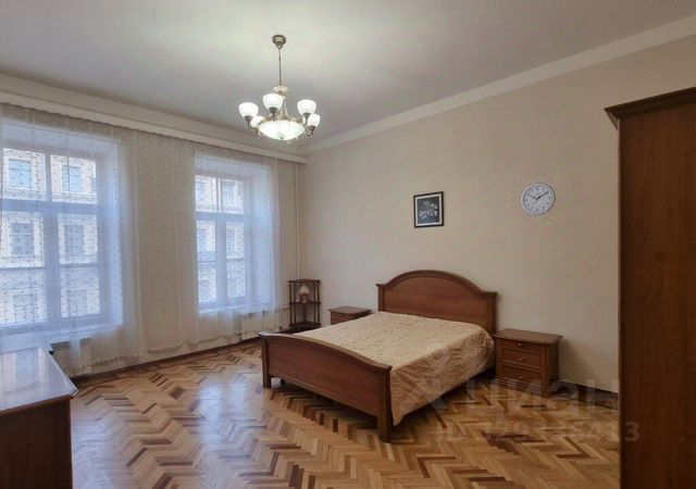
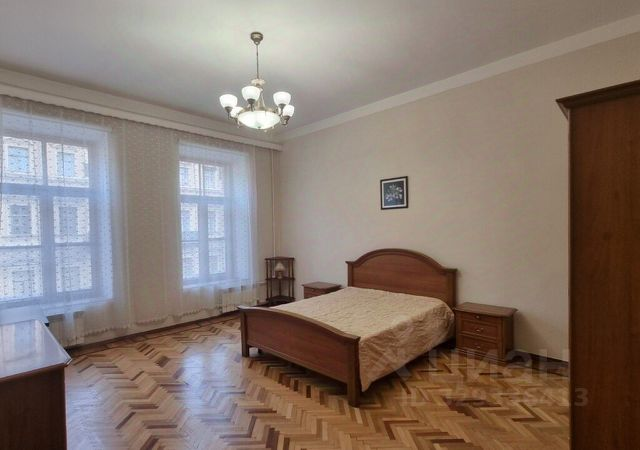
- wall clock [520,181,557,216]
